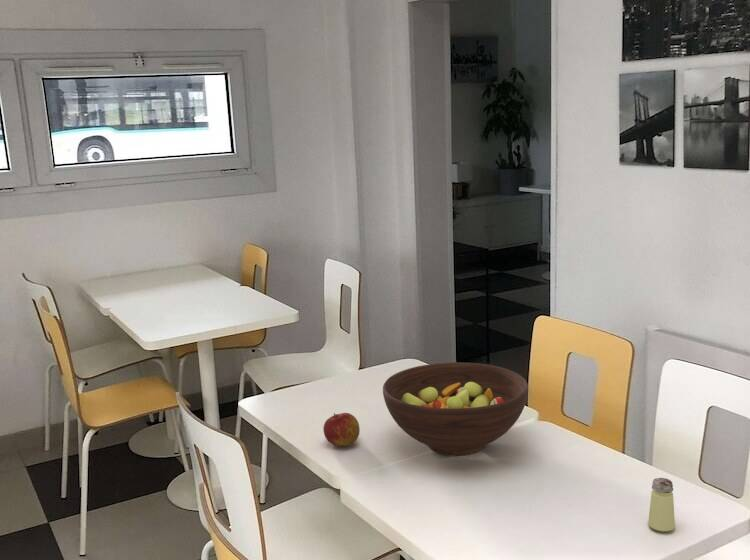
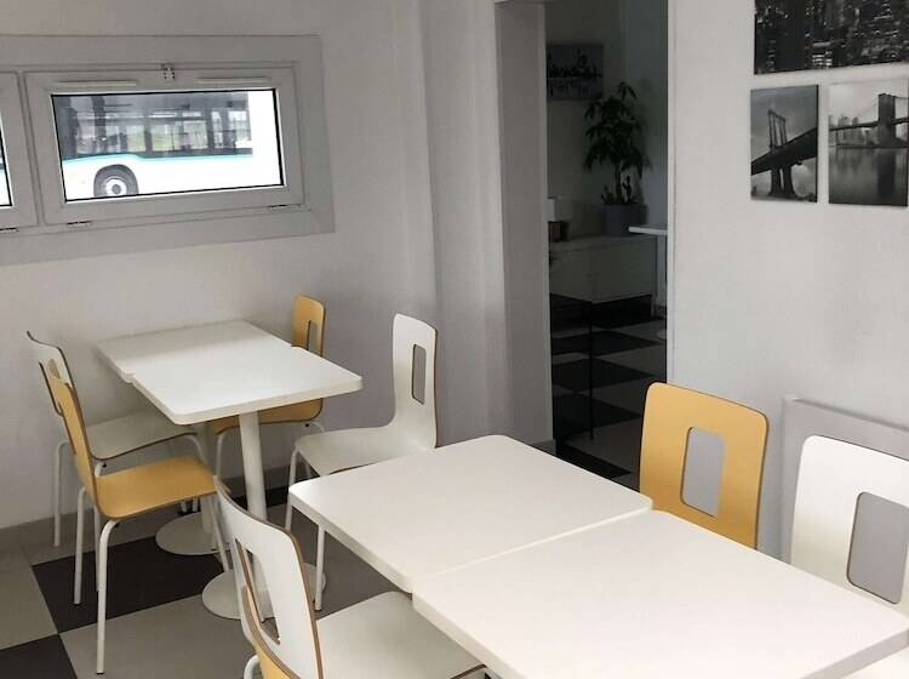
- apple [322,412,361,447]
- saltshaker [647,477,676,533]
- fruit bowl [382,362,529,457]
